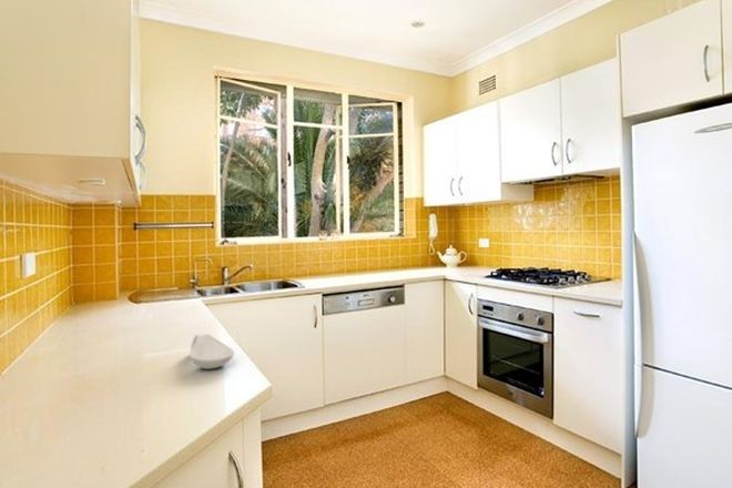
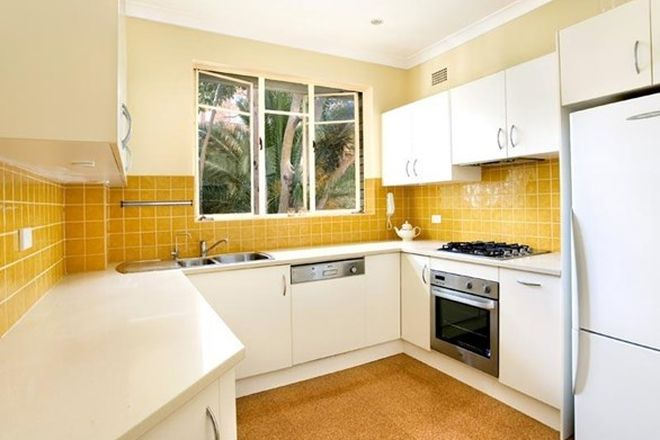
- spoon rest [189,333,235,370]
